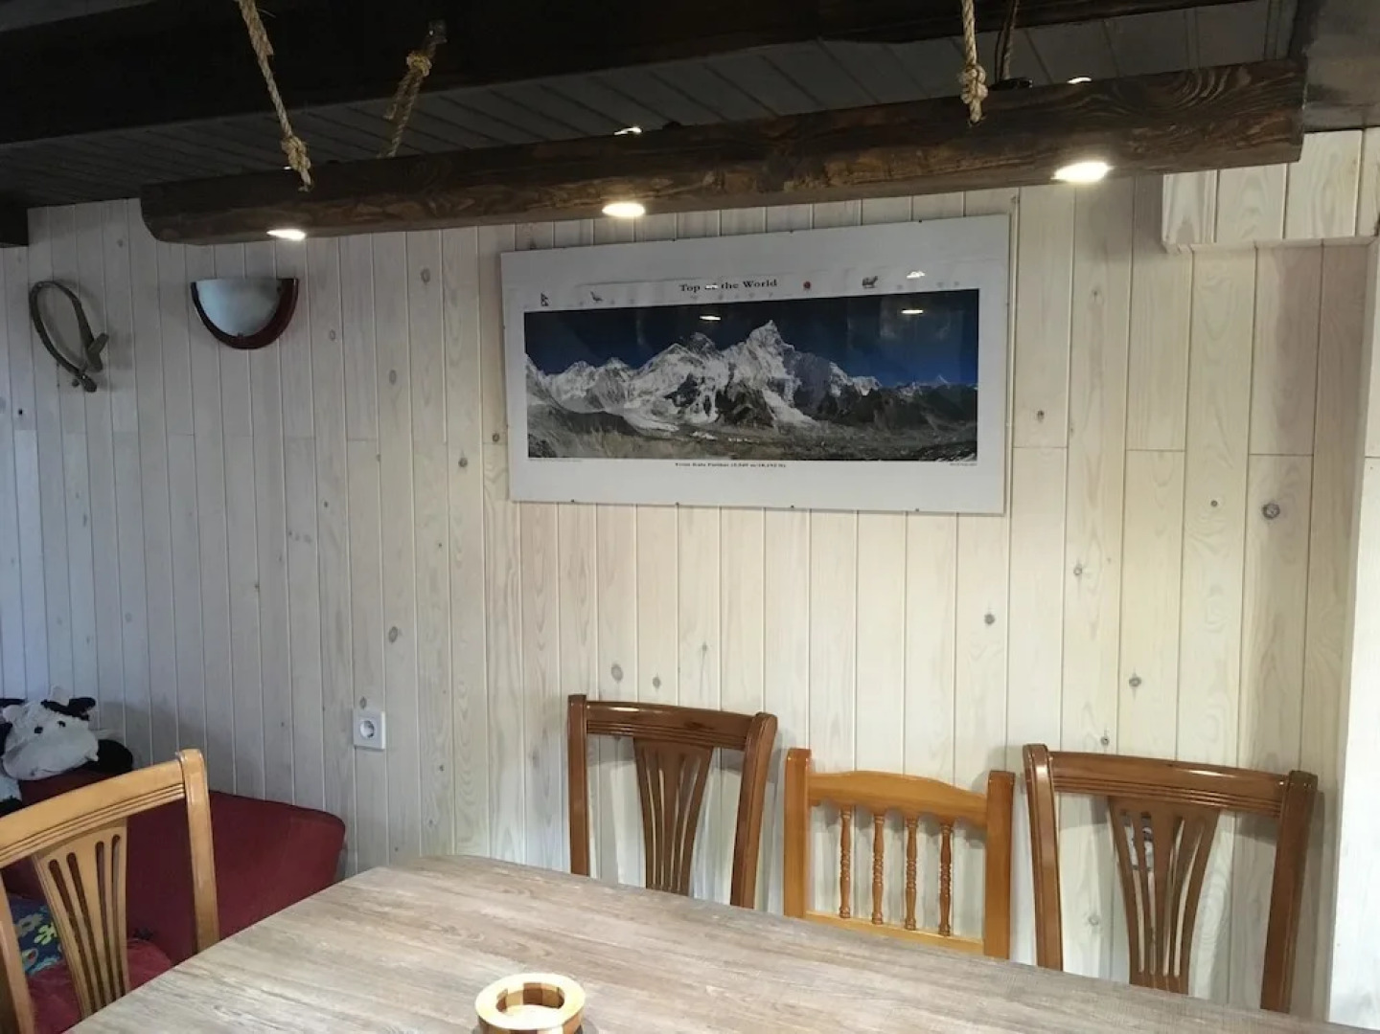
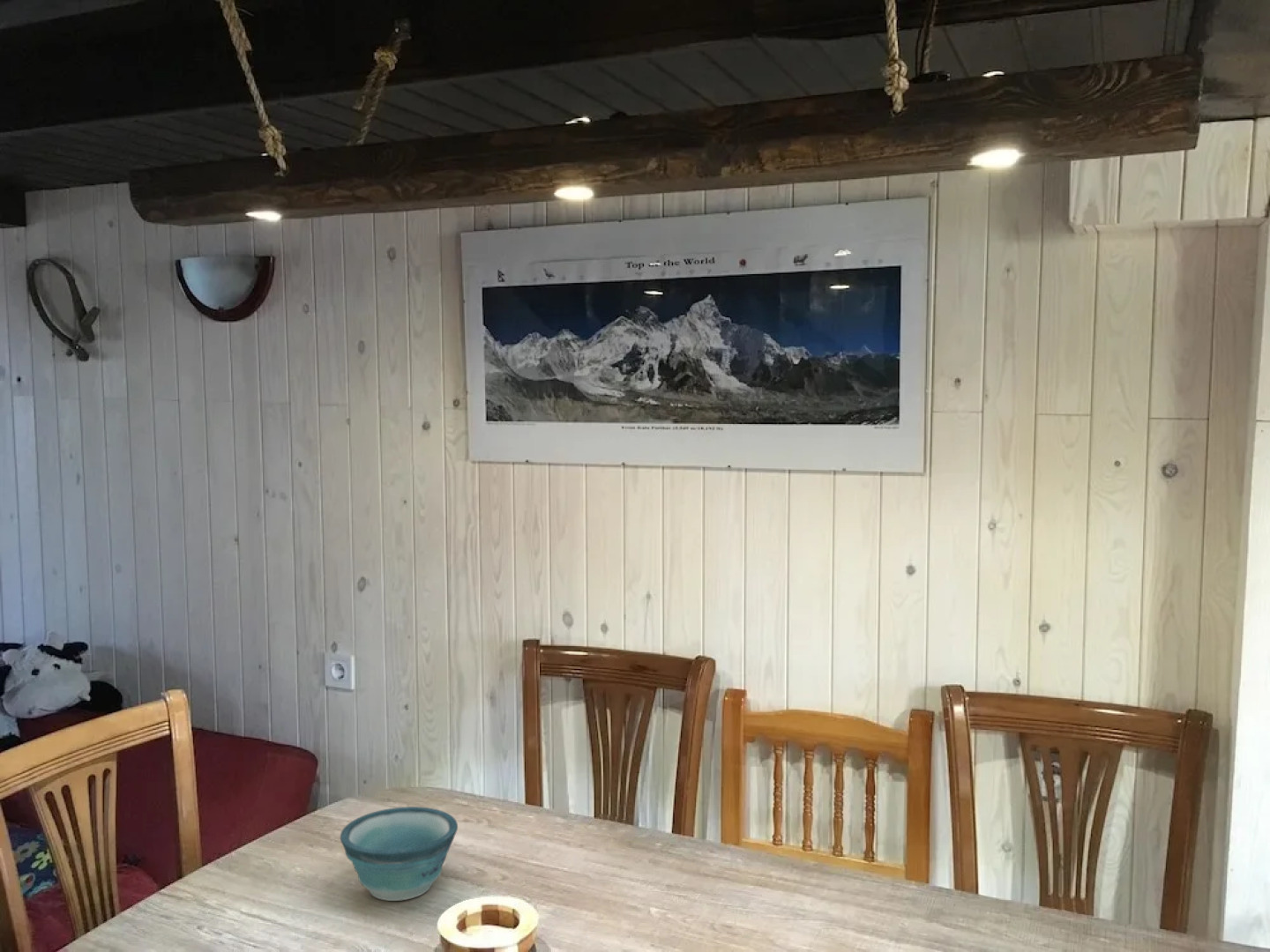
+ bowl [340,806,459,902]
